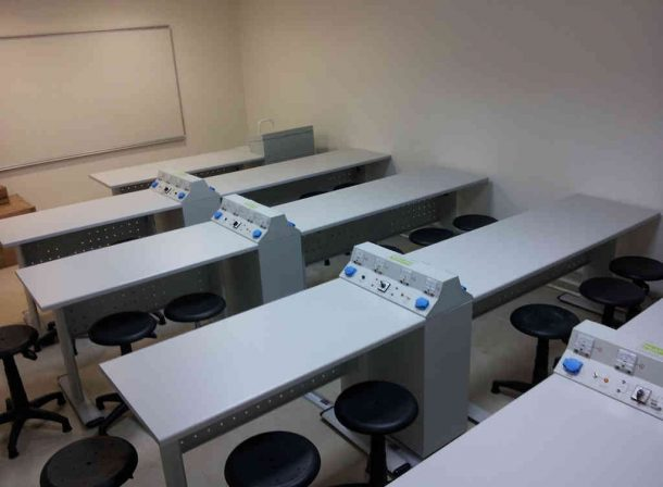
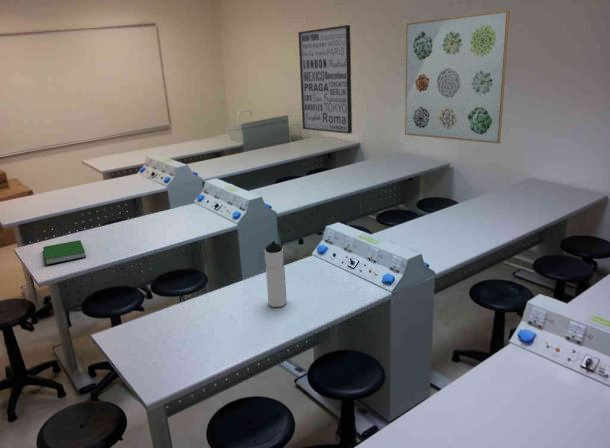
+ wall art [297,24,353,135]
+ hardcover book [42,239,87,265]
+ wall art [404,9,510,145]
+ water bottle [264,240,288,308]
